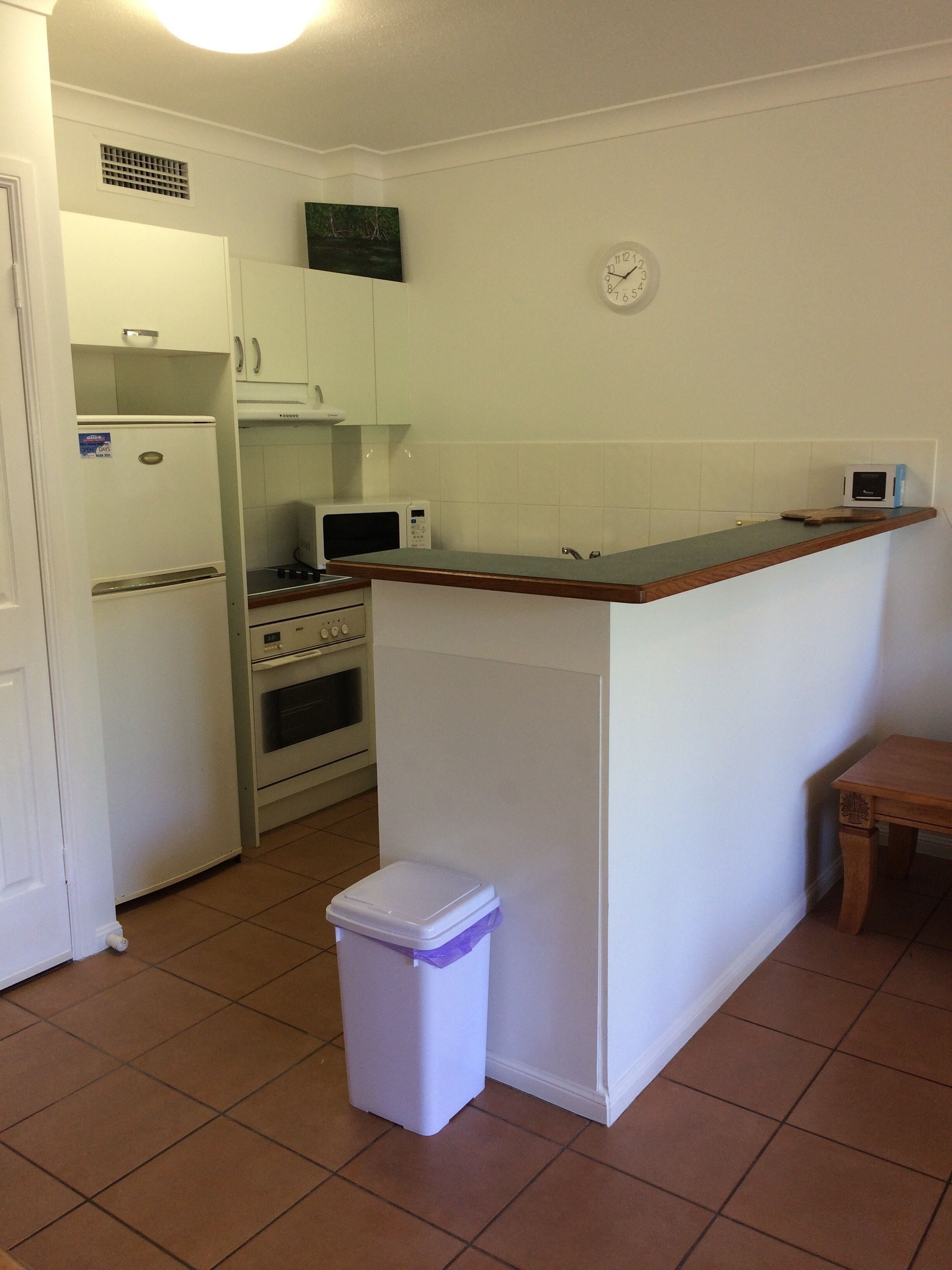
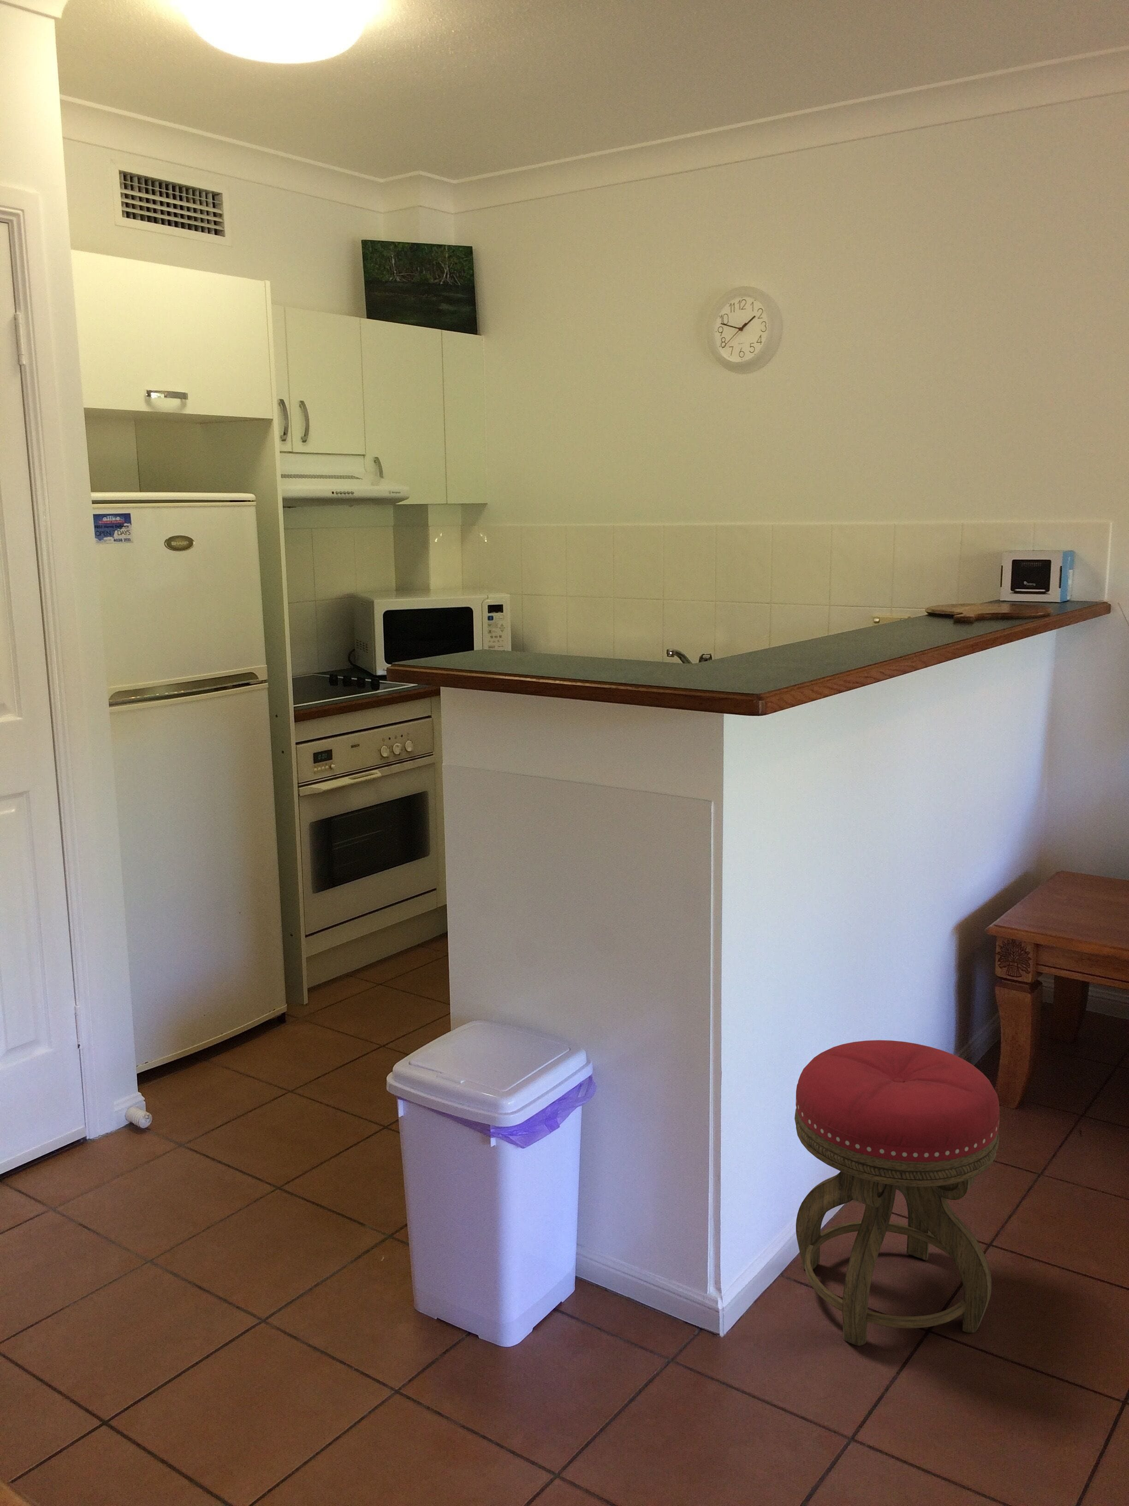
+ stool [795,1040,1000,1347]
